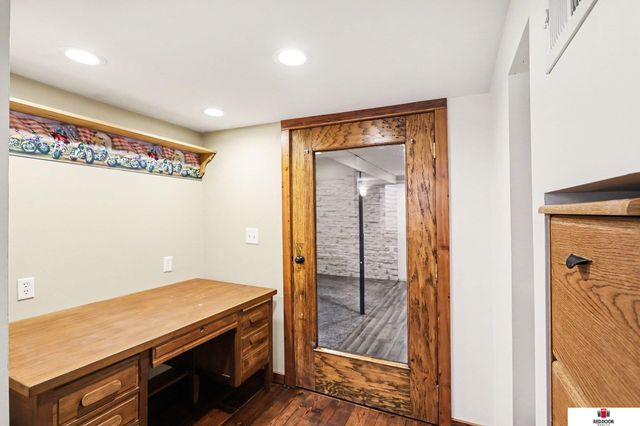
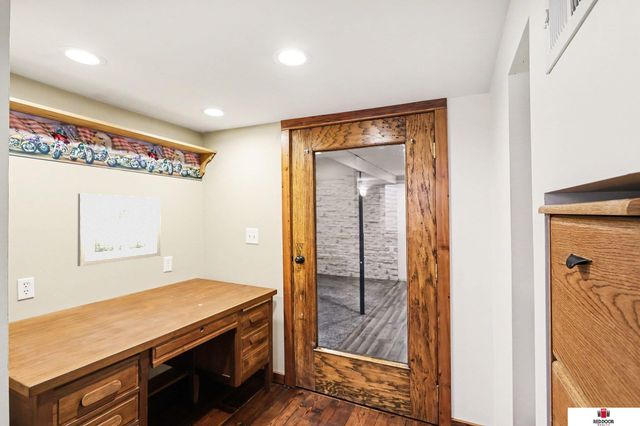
+ wall art [77,192,162,267]
